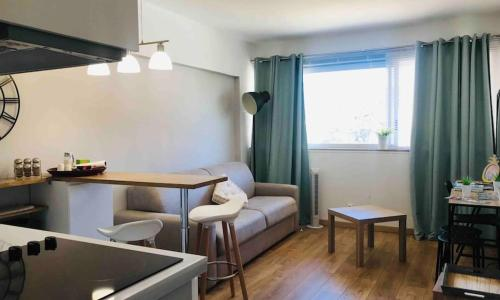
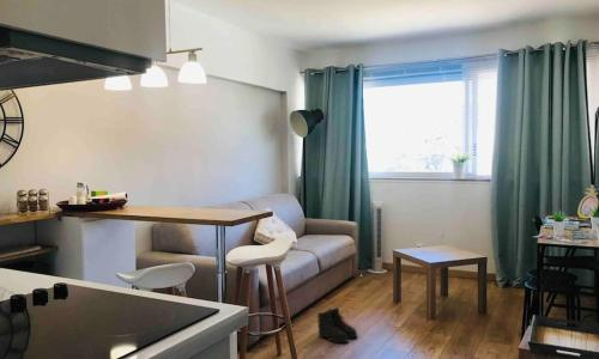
+ boots [315,306,358,345]
